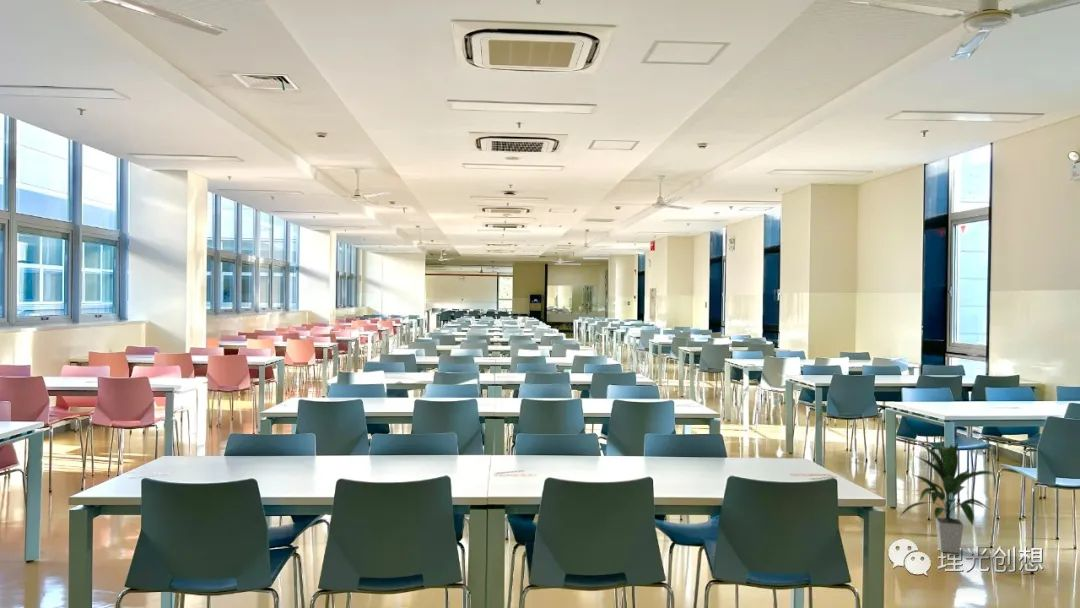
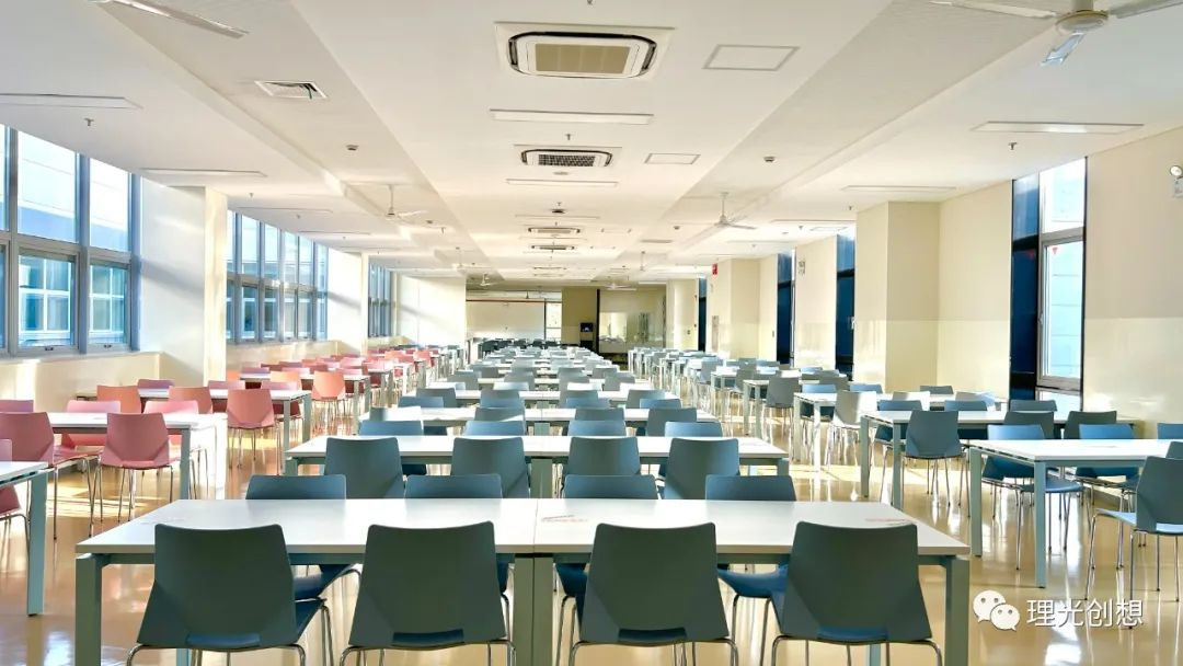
- indoor plant [899,441,998,554]
